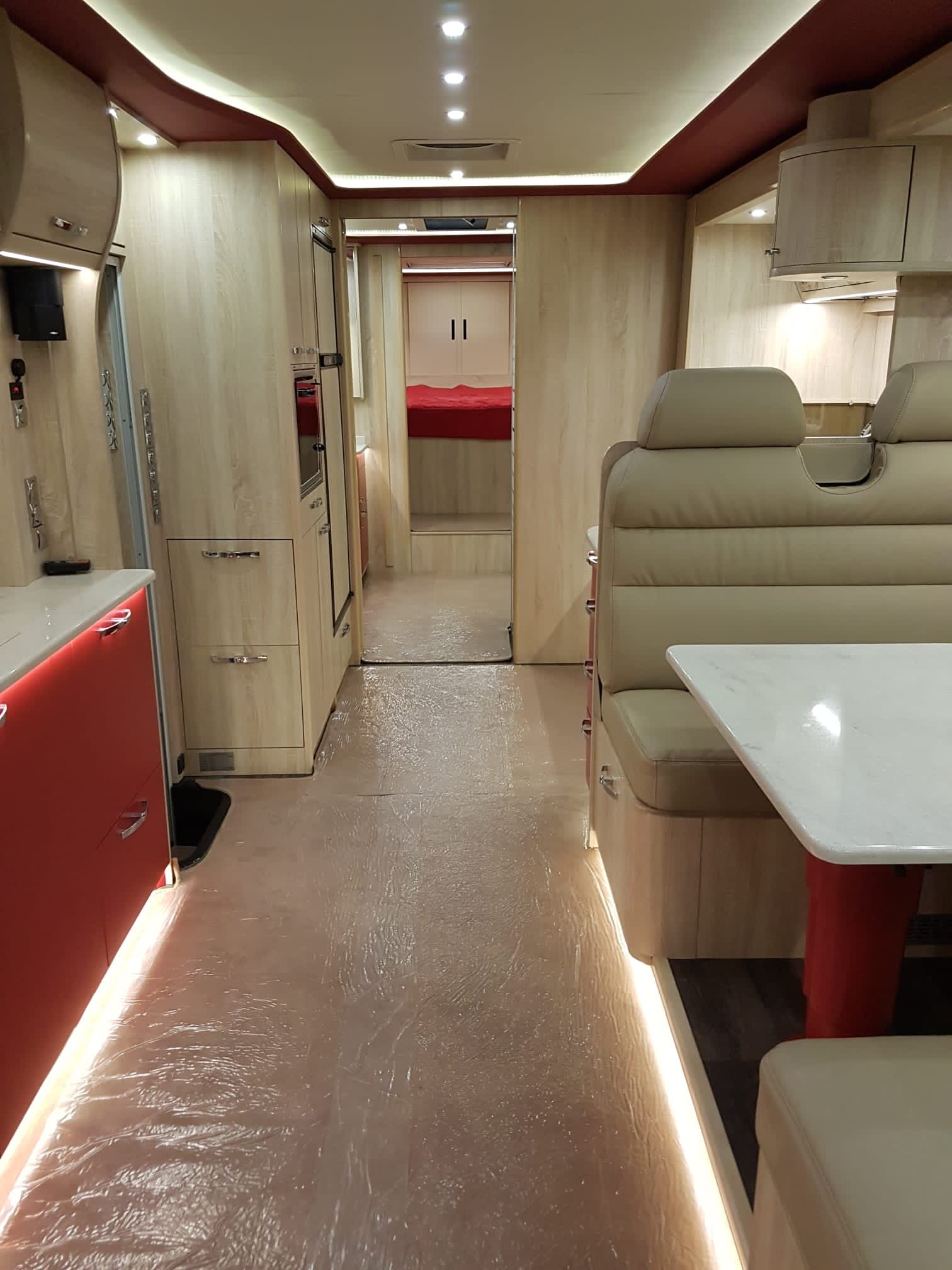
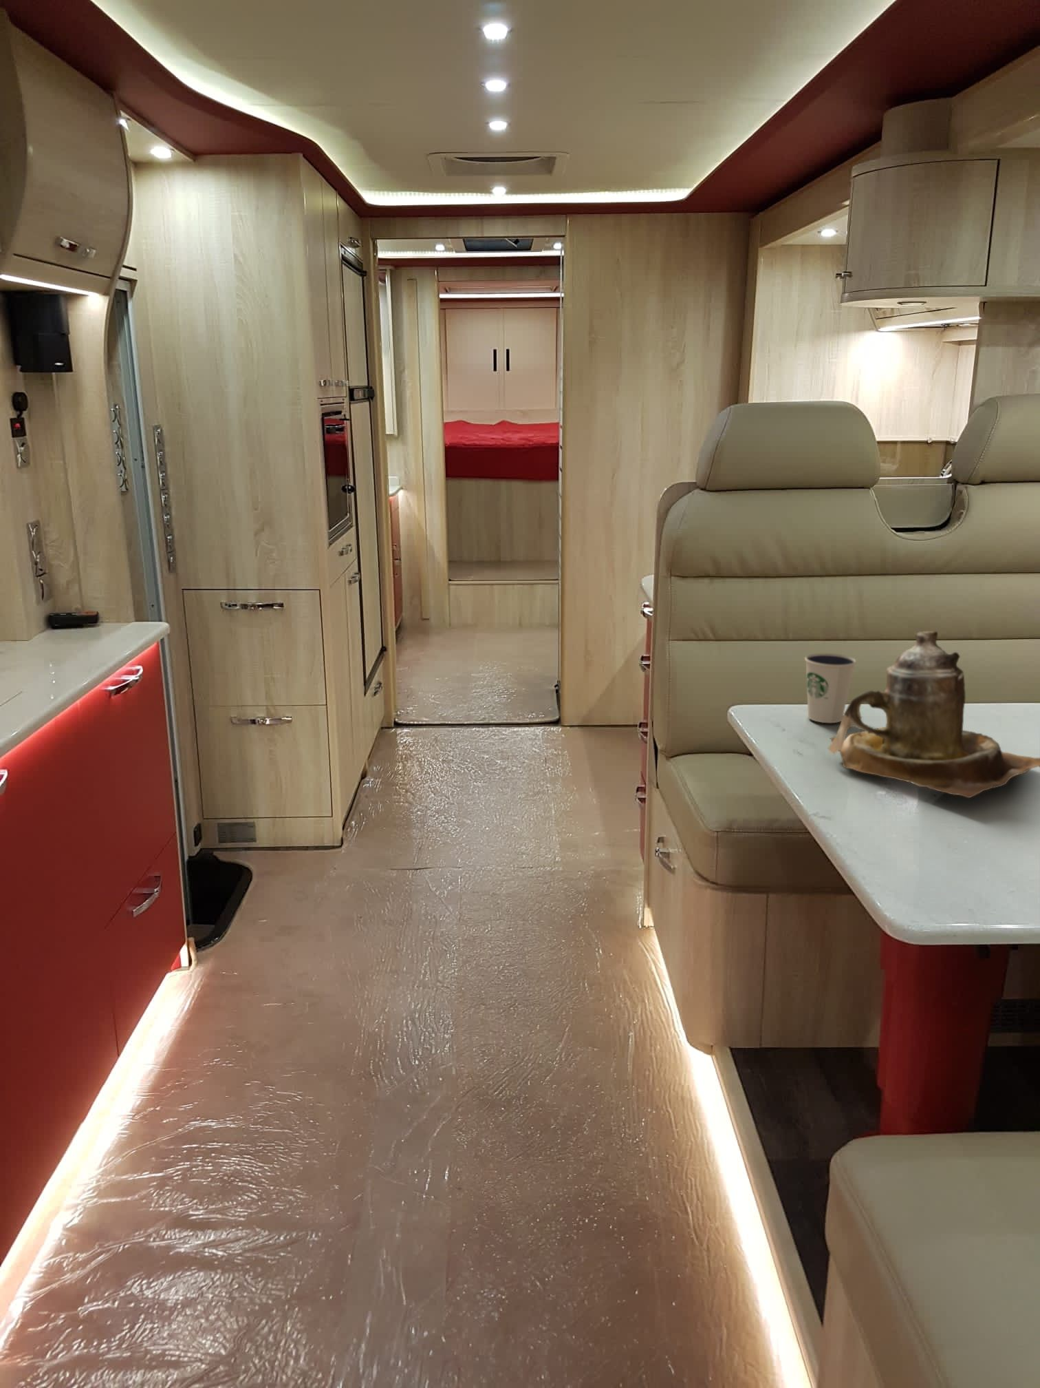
+ teapot [827,631,1040,799]
+ dixie cup [804,652,858,724]
